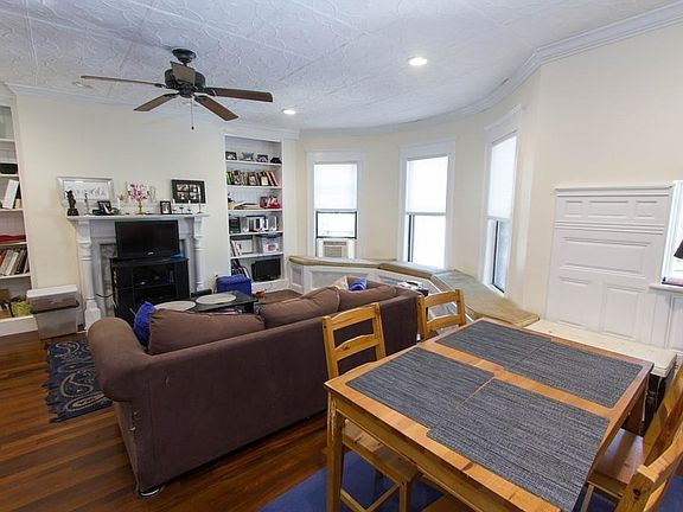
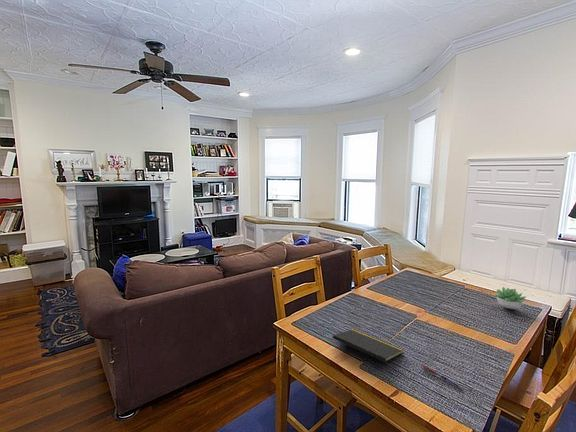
+ pen [421,364,464,390]
+ succulent plant [493,286,527,310]
+ notepad [332,328,405,372]
